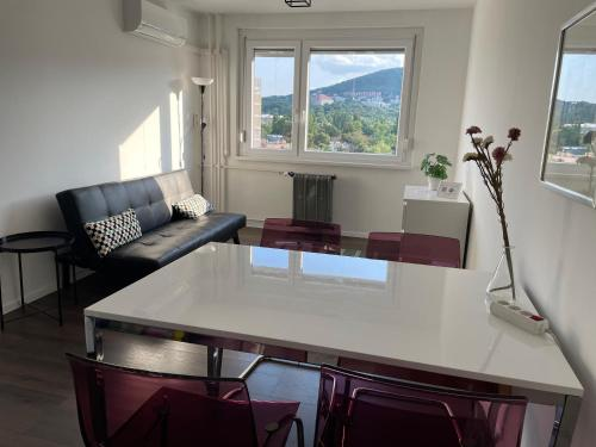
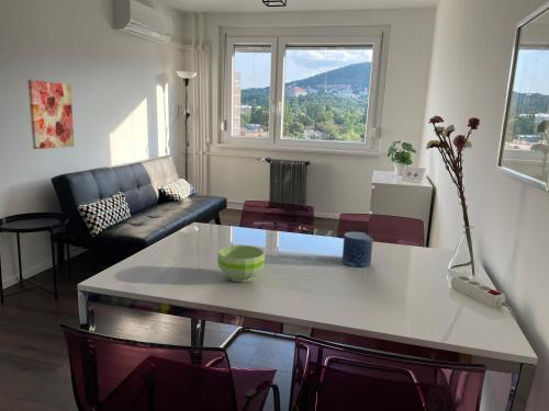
+ wall art [27,79,75,150]
+ bowl [216,244,266,283]
+ candle [341,231,373,267]
